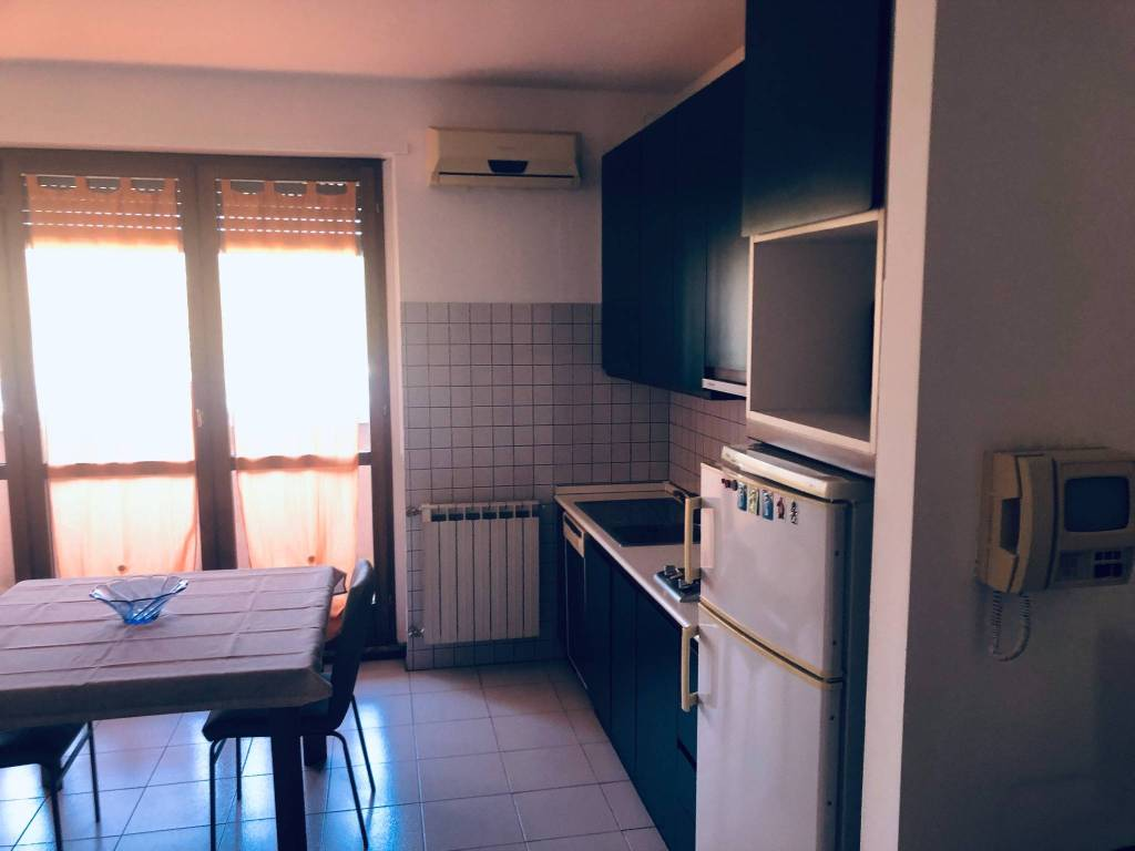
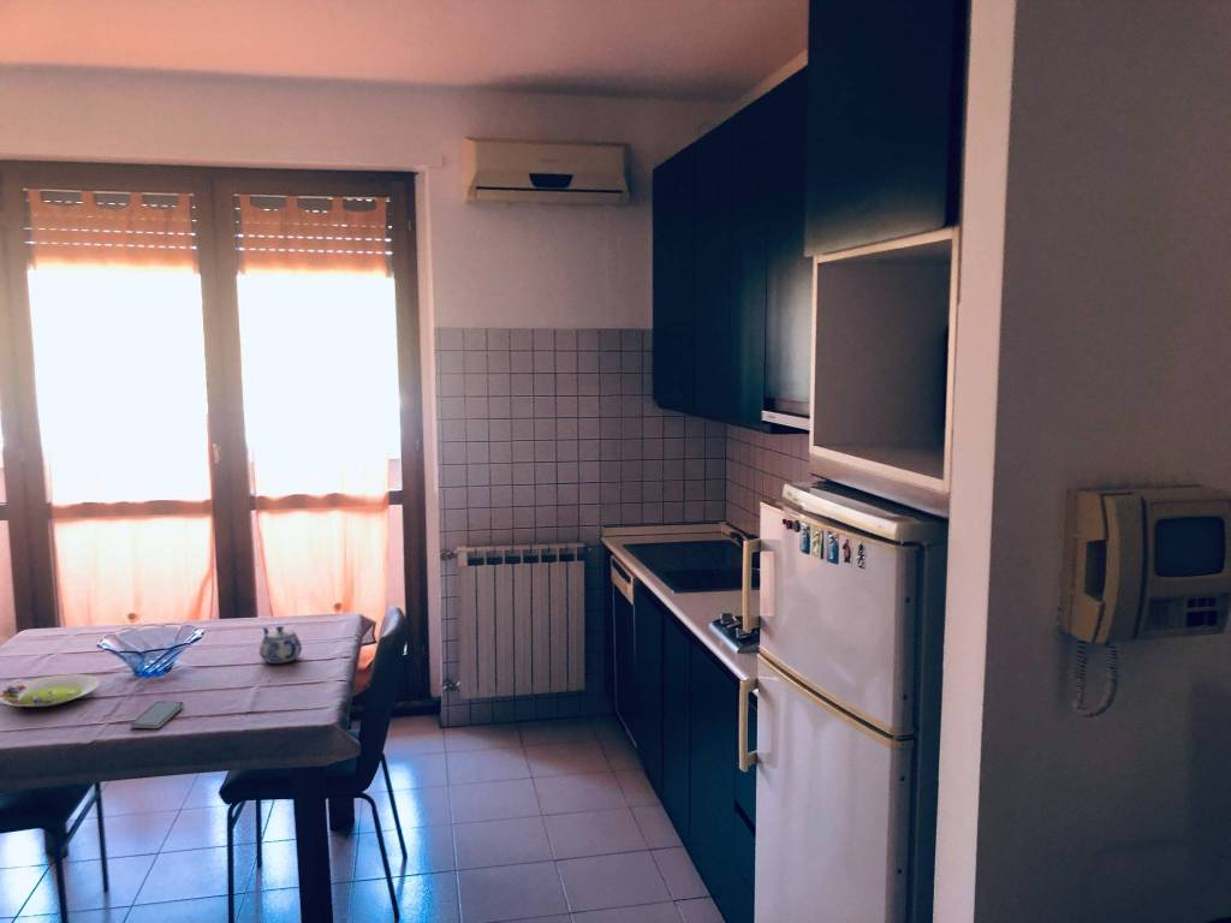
+ smartphone [129,699,185,730]
+ teapot [258,625,303,665]
+ salad plate [0,673,101,708]
